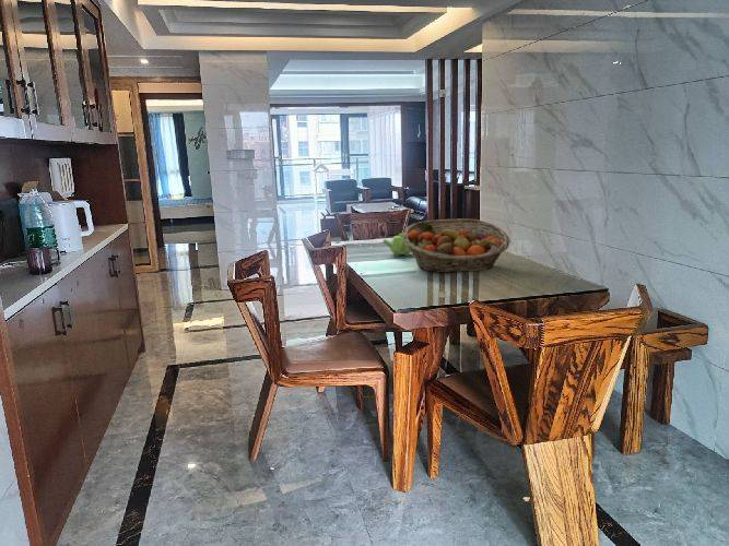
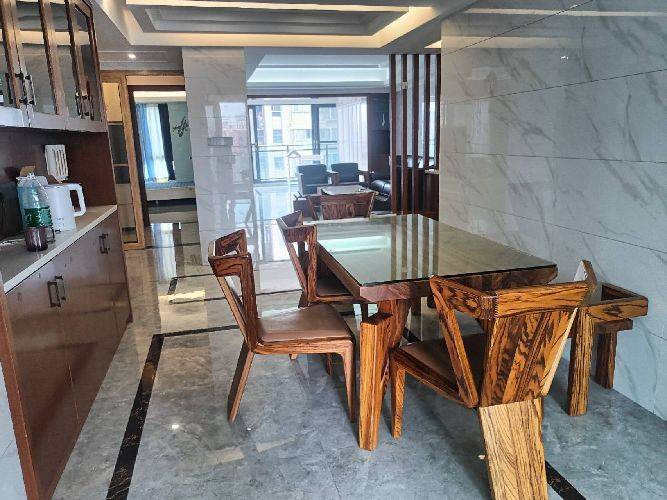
- teapot [381,233,412,258]
- fruit basket [402,217,512,274]
